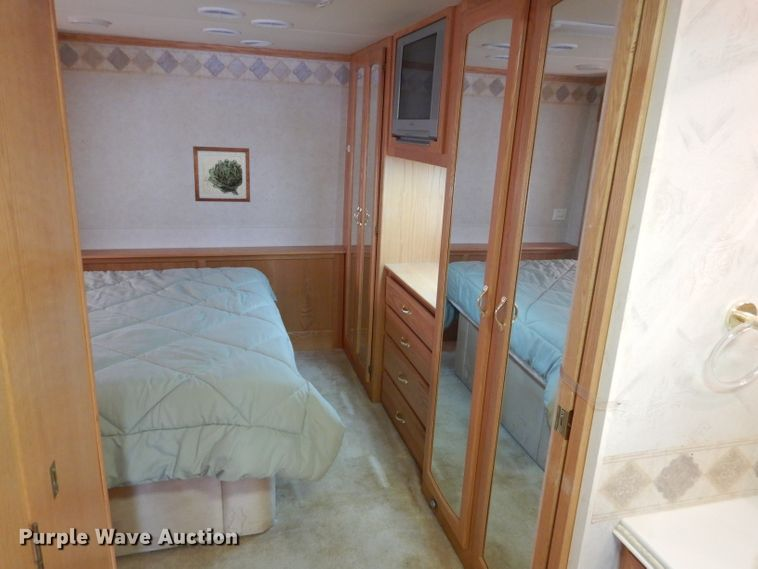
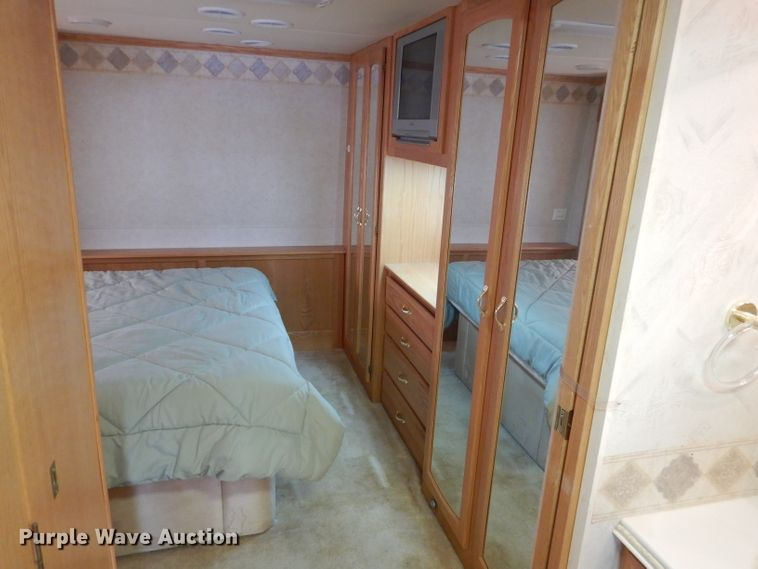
- wall art [192,145,251,203]
